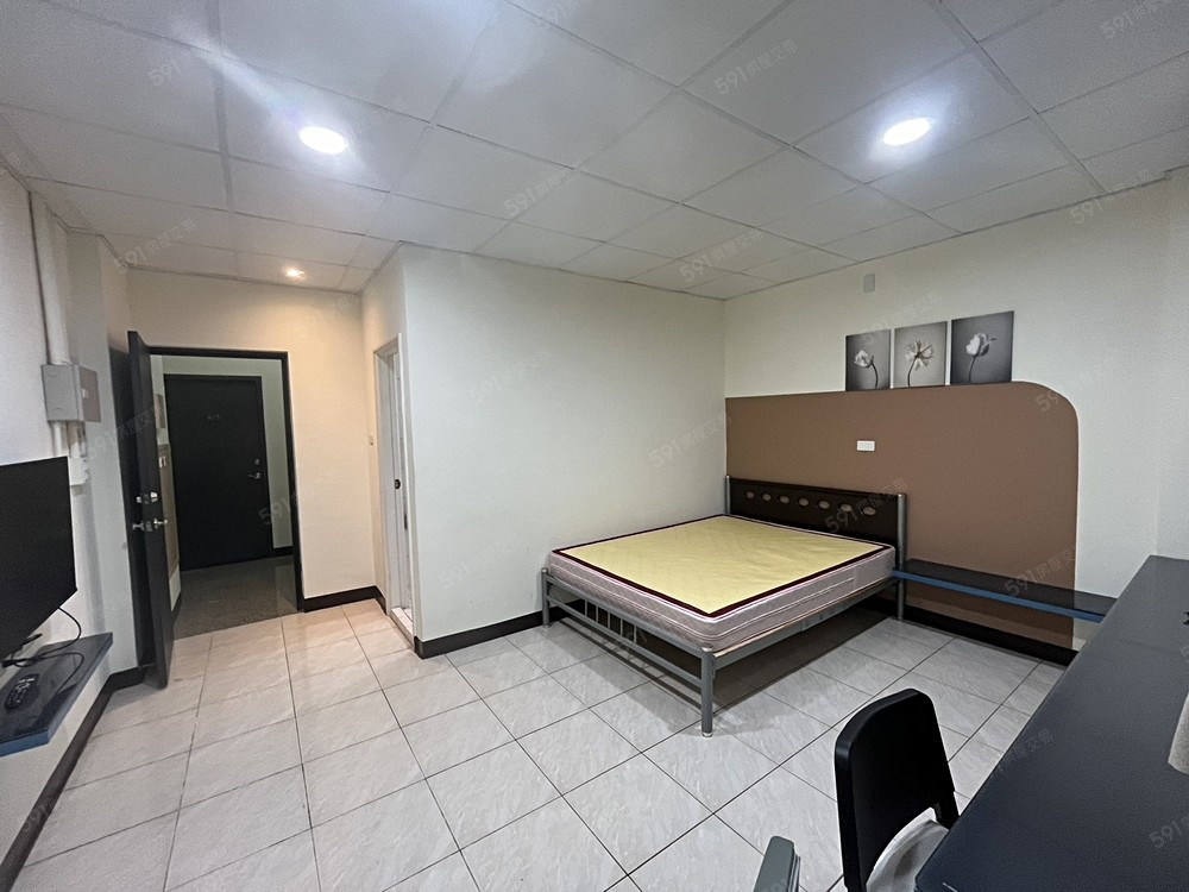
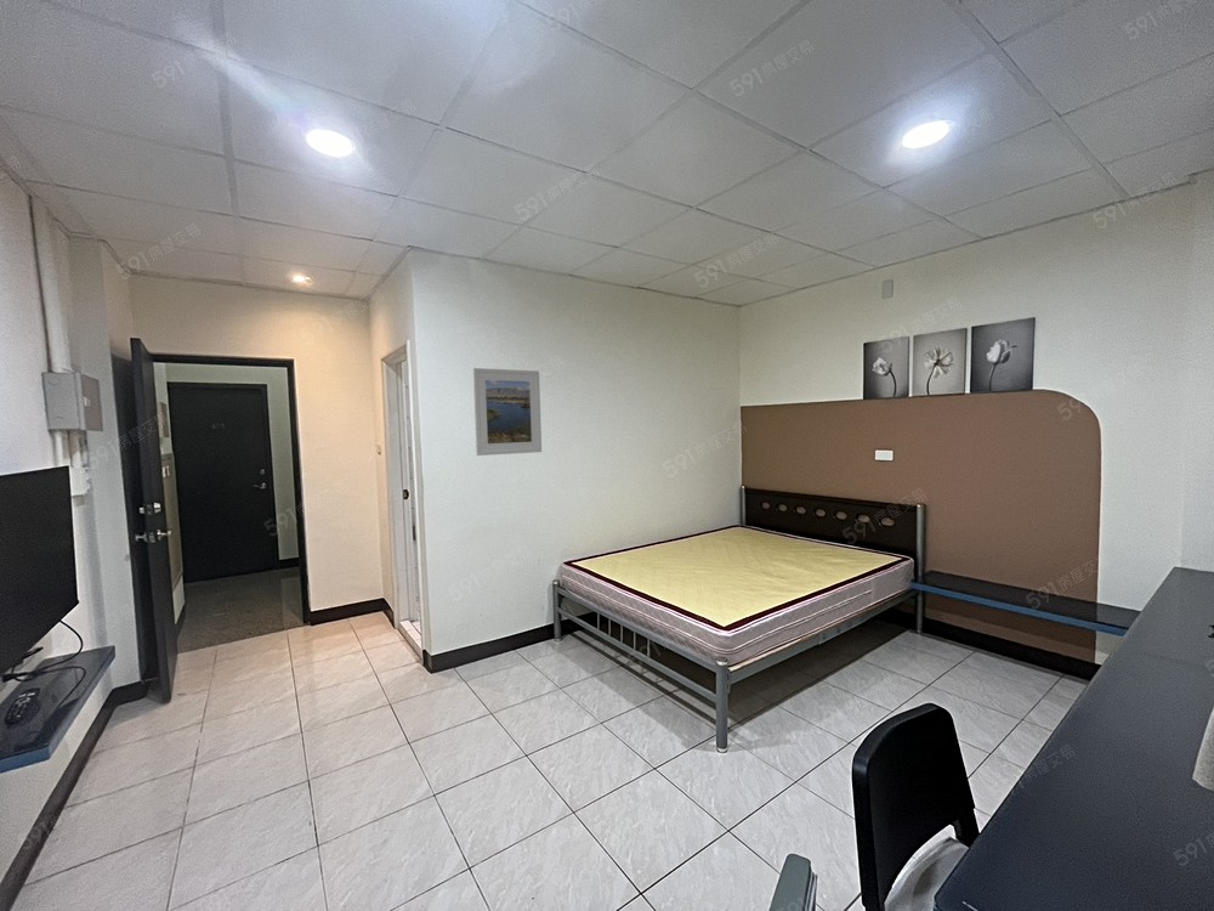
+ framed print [472,367,543,457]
